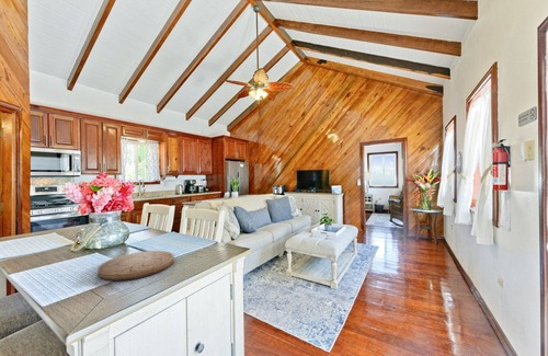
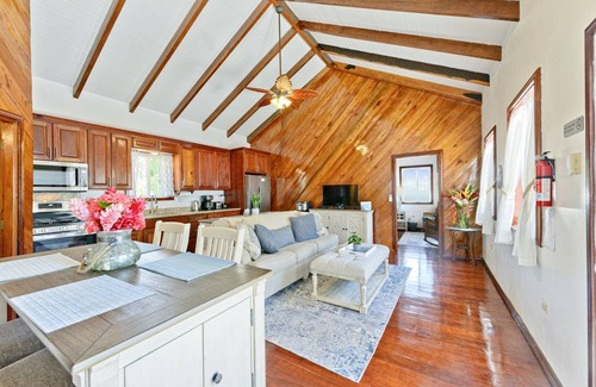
- cutting board [96,250,175,282]
